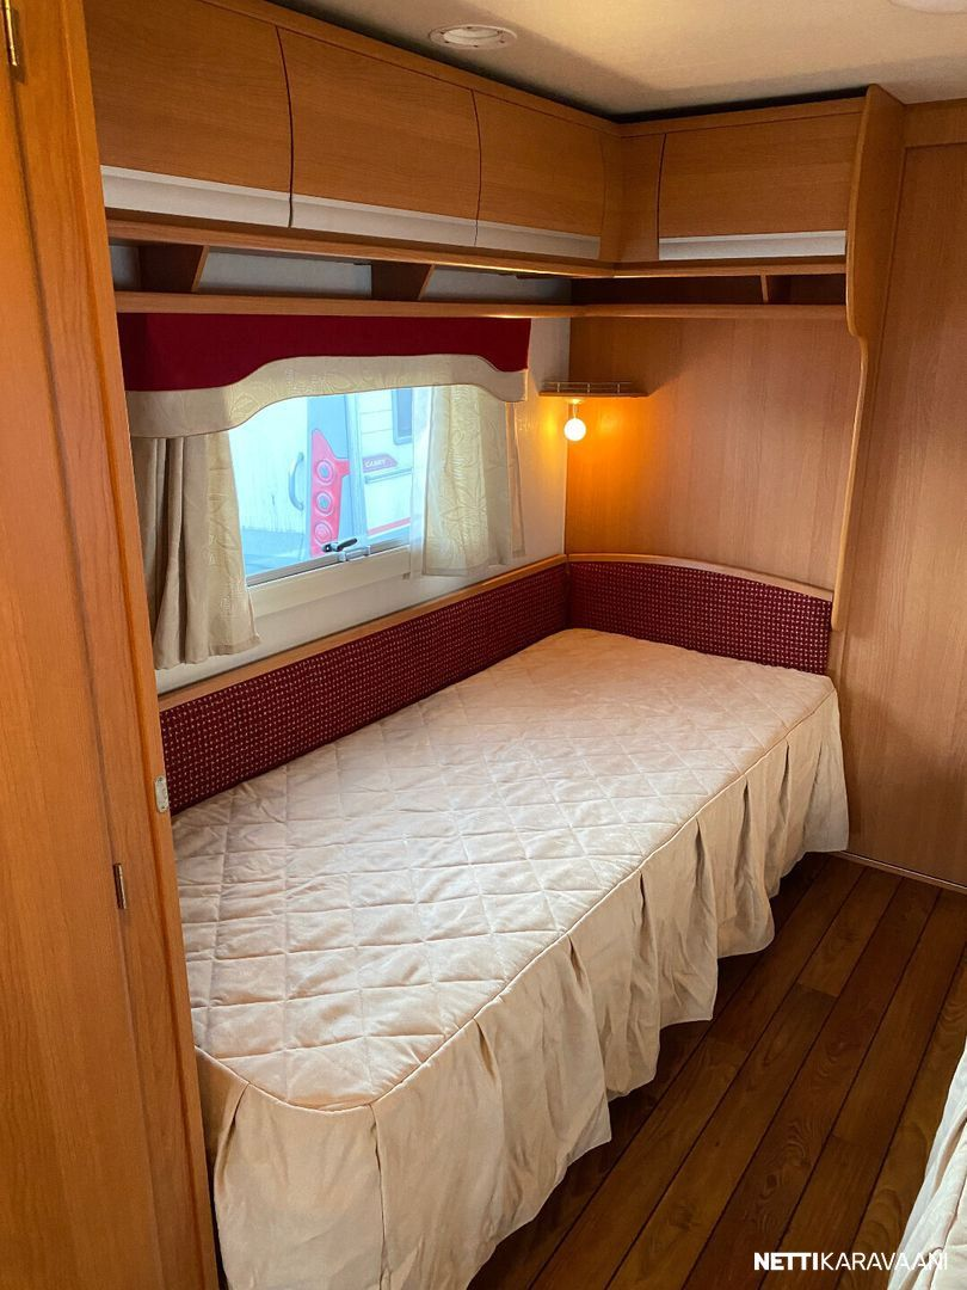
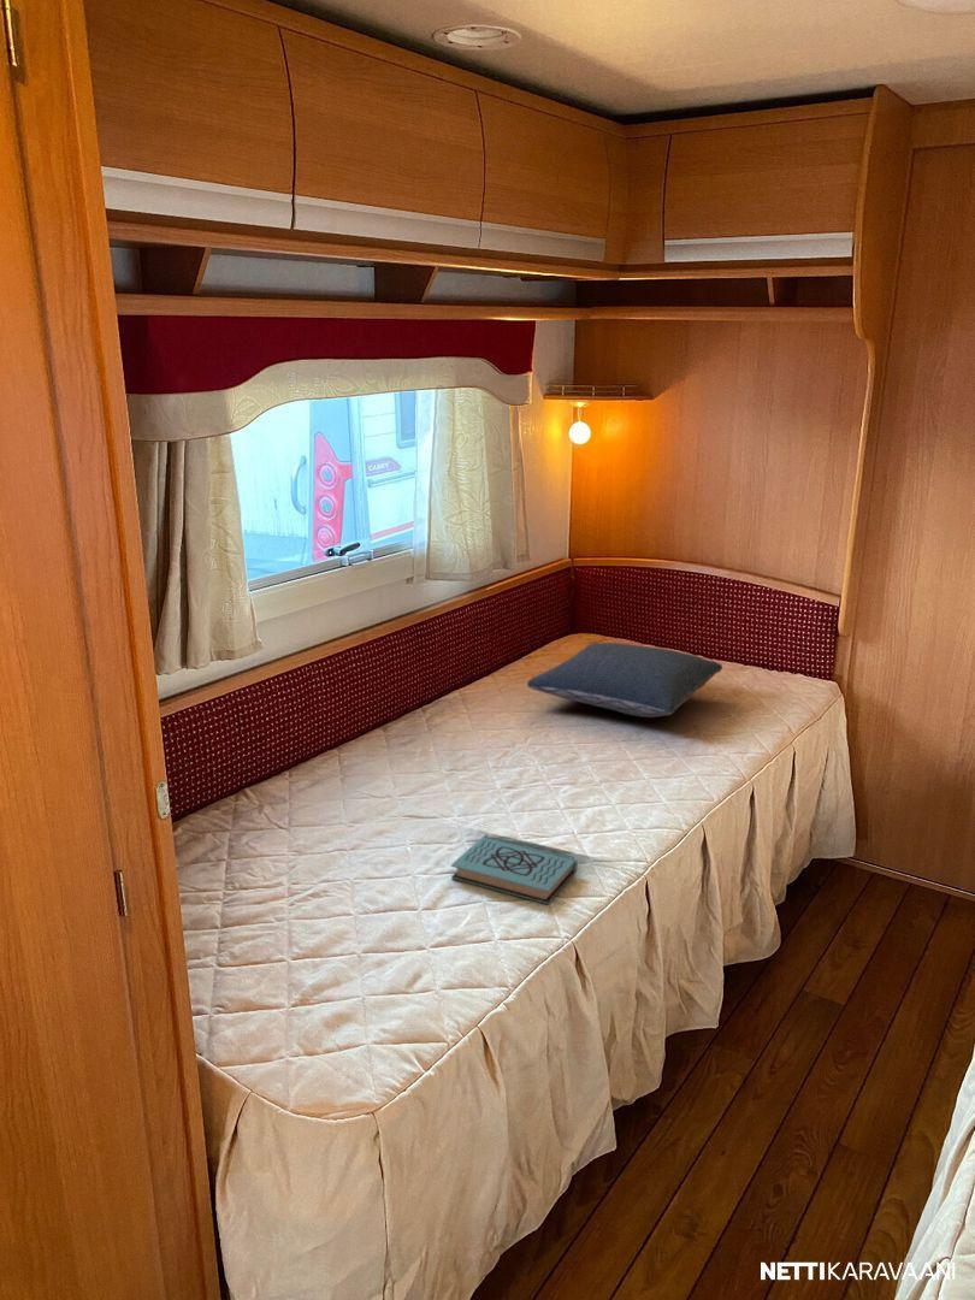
+ pillow [526,642,723,719]
+ book [450,834,578,905]
